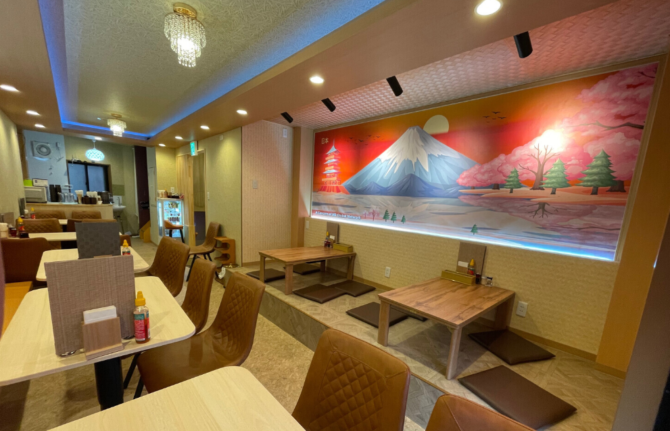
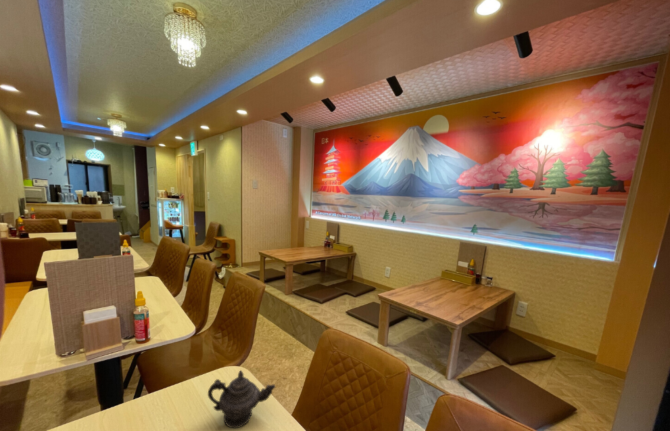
+ teapot [207,369,276,429]
